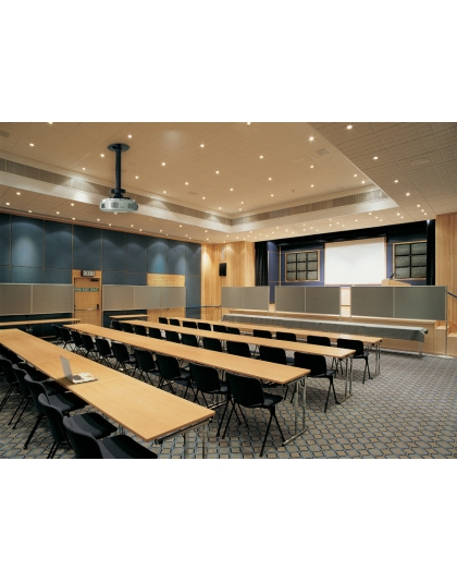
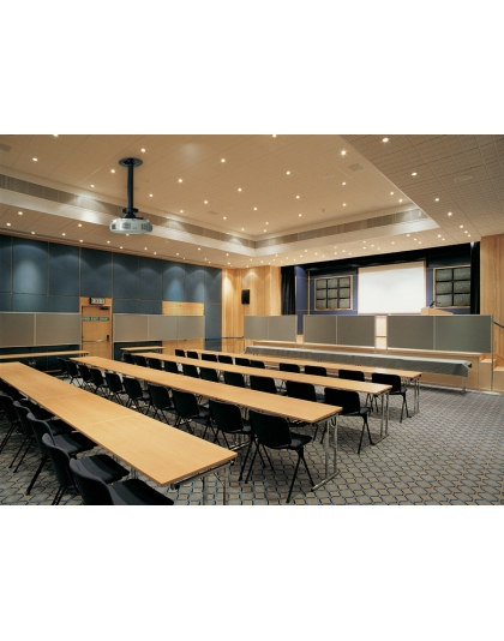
- laptop [59,354,99,385]
